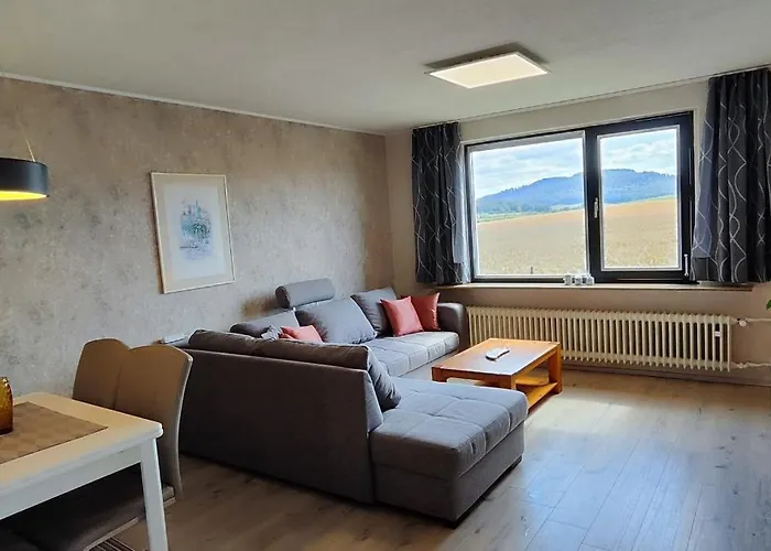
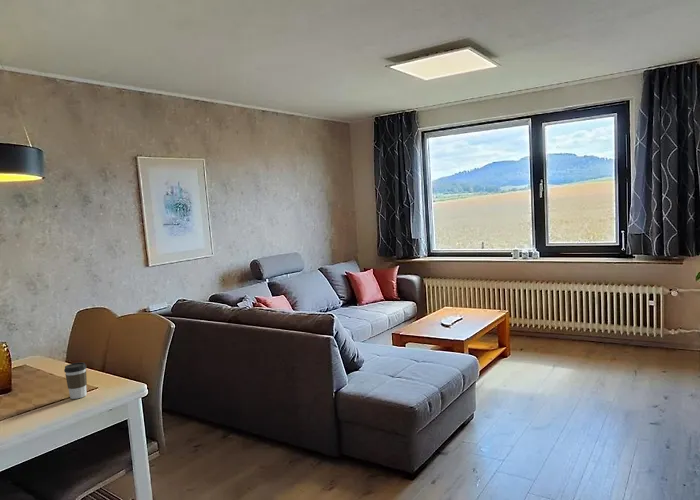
+ coffee cup [63,361,88,400]
